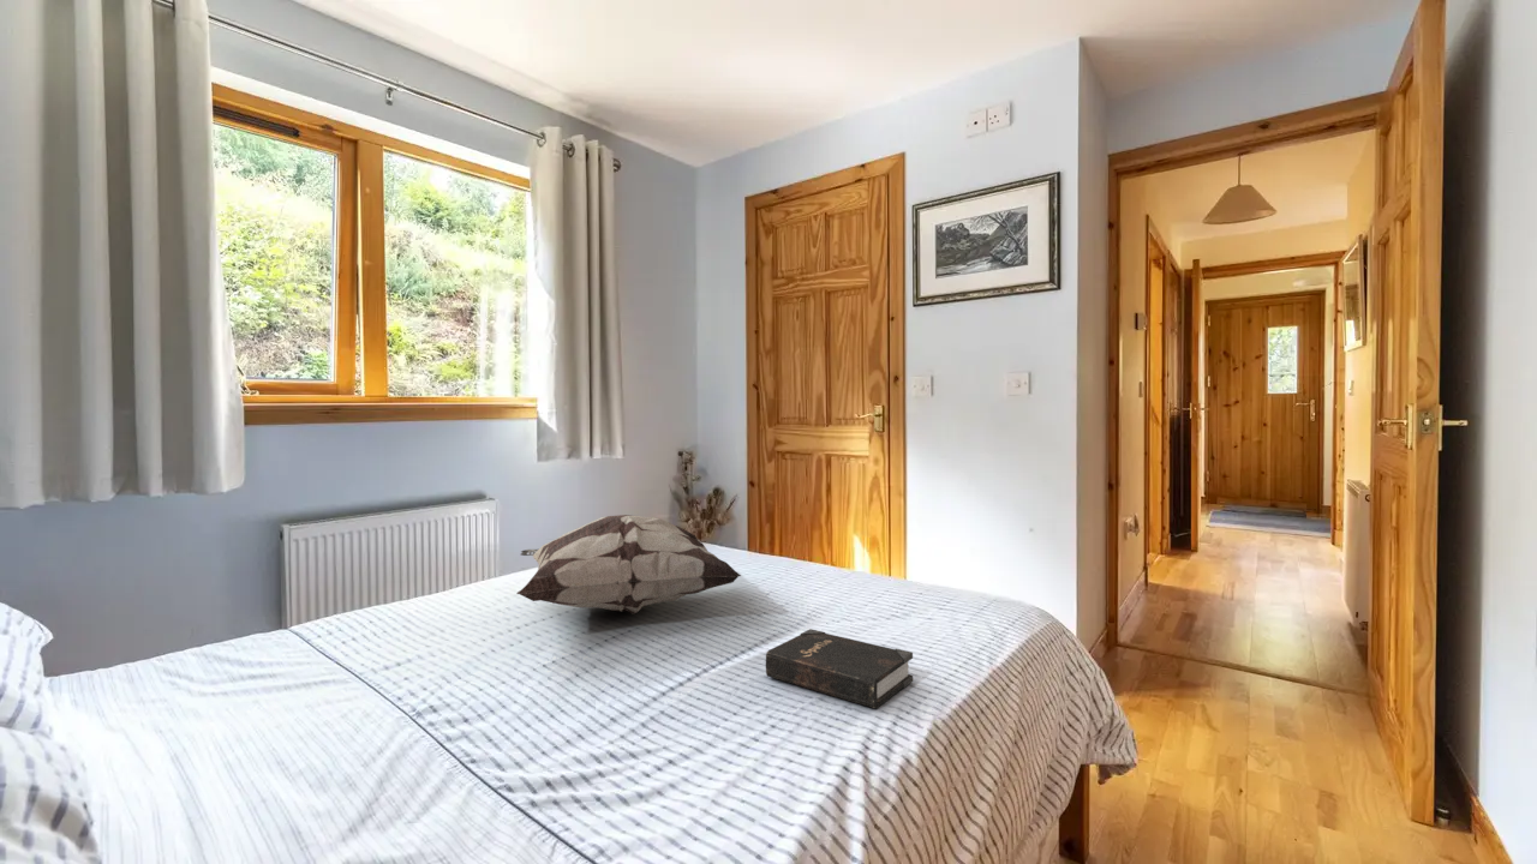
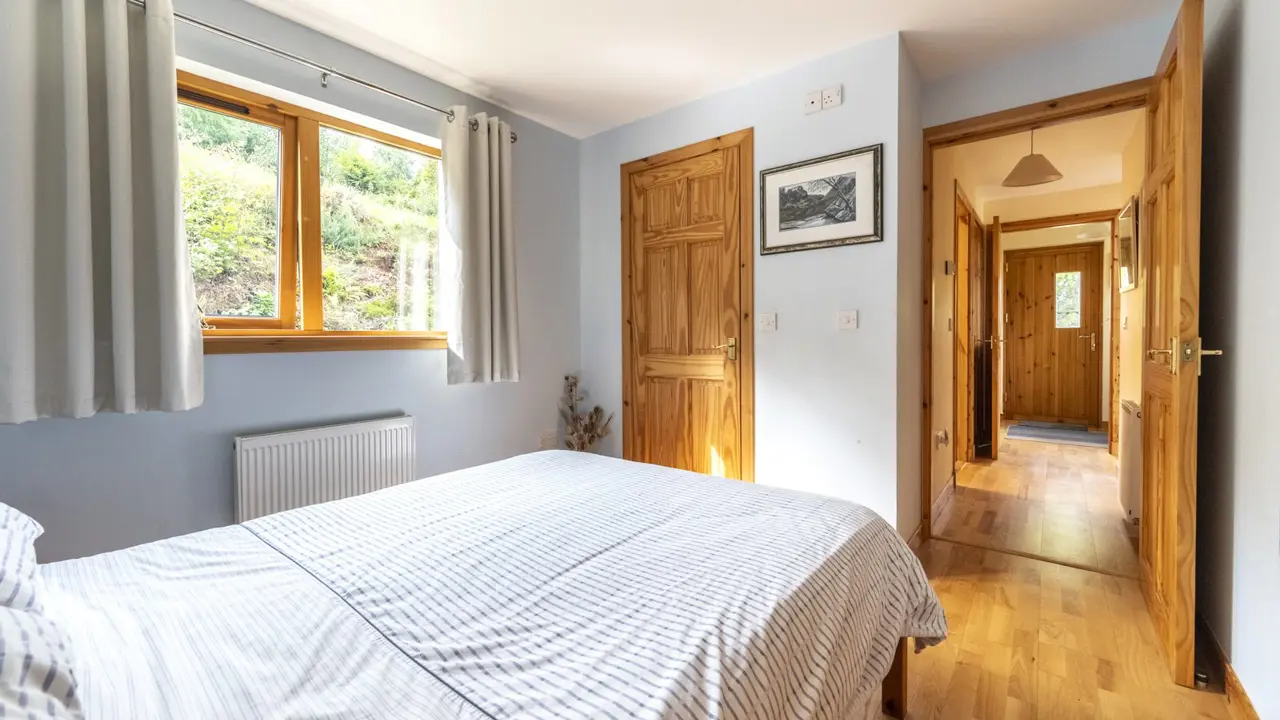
- hardback book [765,628,914,709]
- decorative pillow [516,514,742,616]
